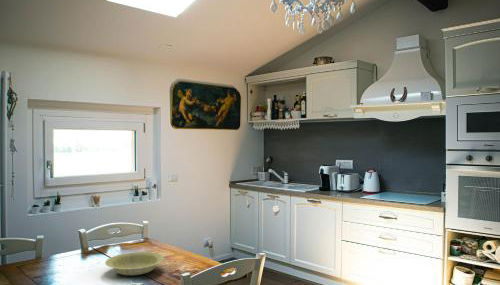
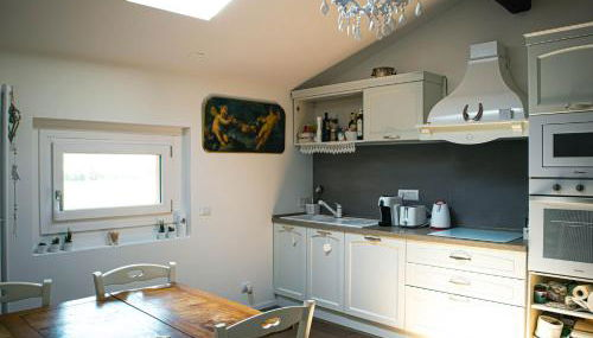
- bowl [104,251,165,276]
